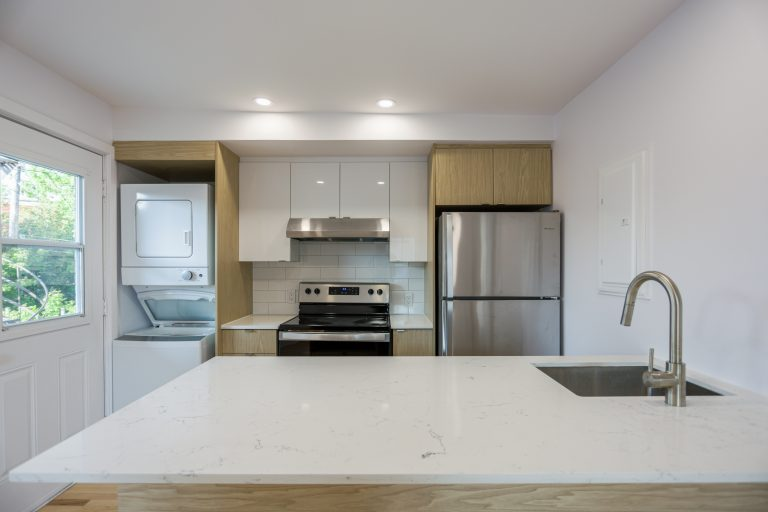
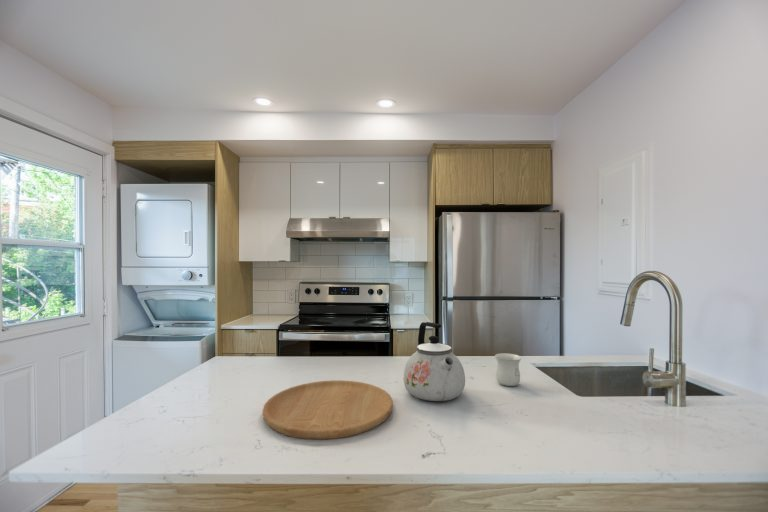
+ mug [494,352,522,387]
+ cutting board [262,379,394,440]
+ kettle [403,321,466,402]
